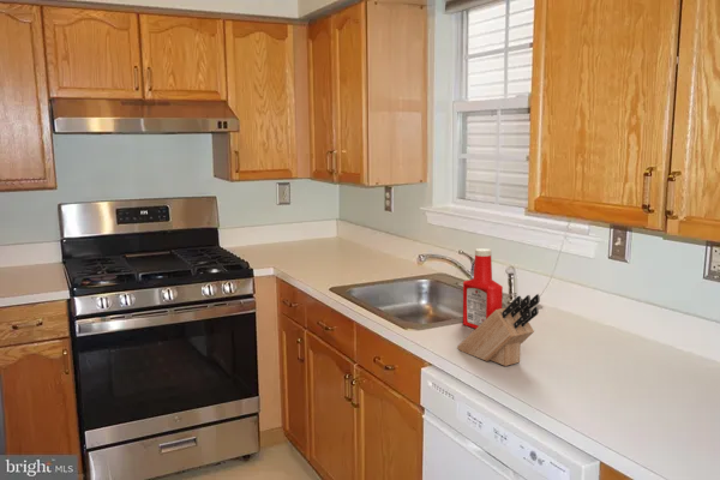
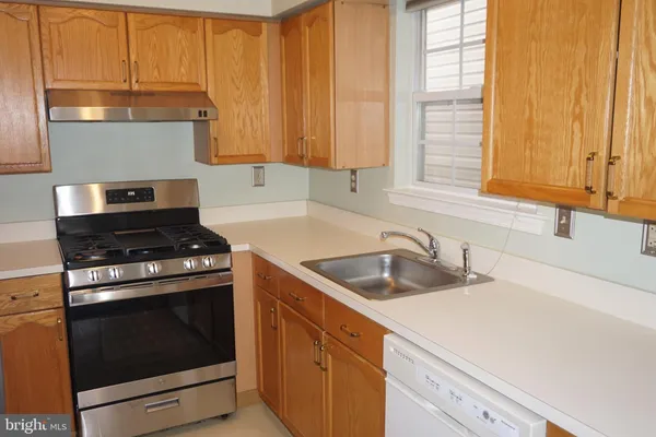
- knife block [457,293,541,367]
- soap bottle [462,247,504,330]
